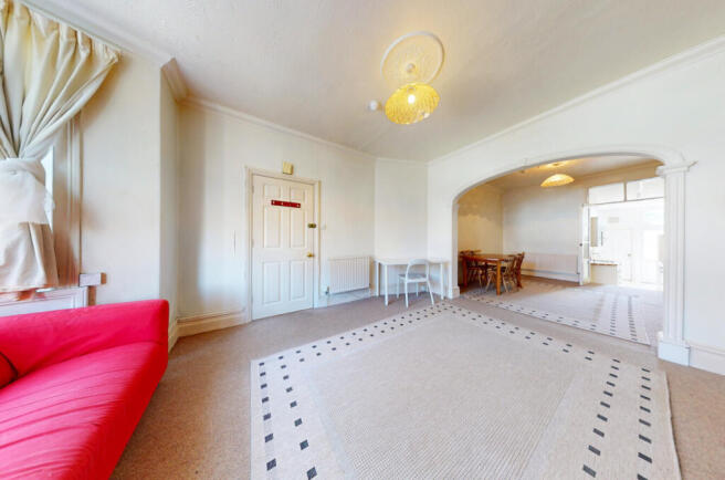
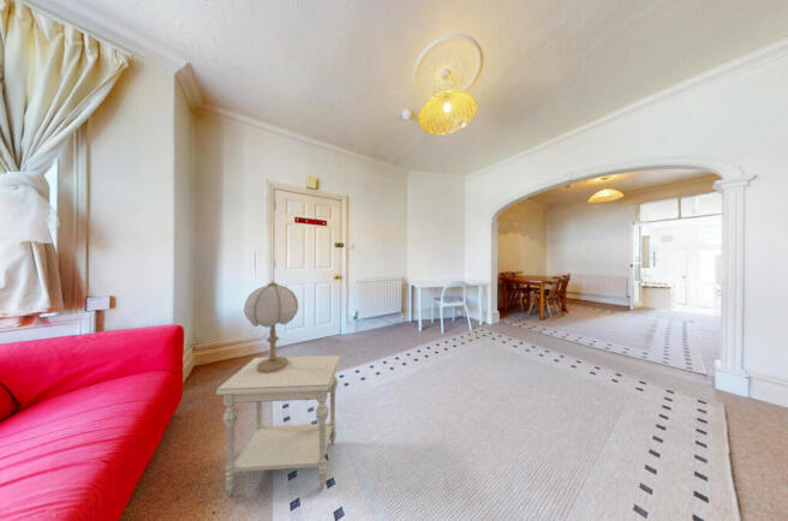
+ side table [215,354,342,497]
+ table lamp [243,280,299,373]
